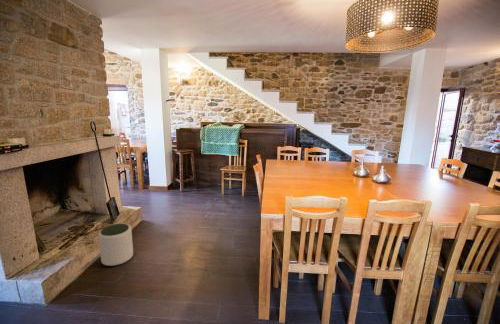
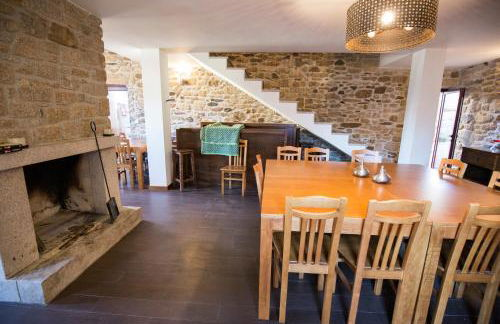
- plant pot [97,223,134,267]
